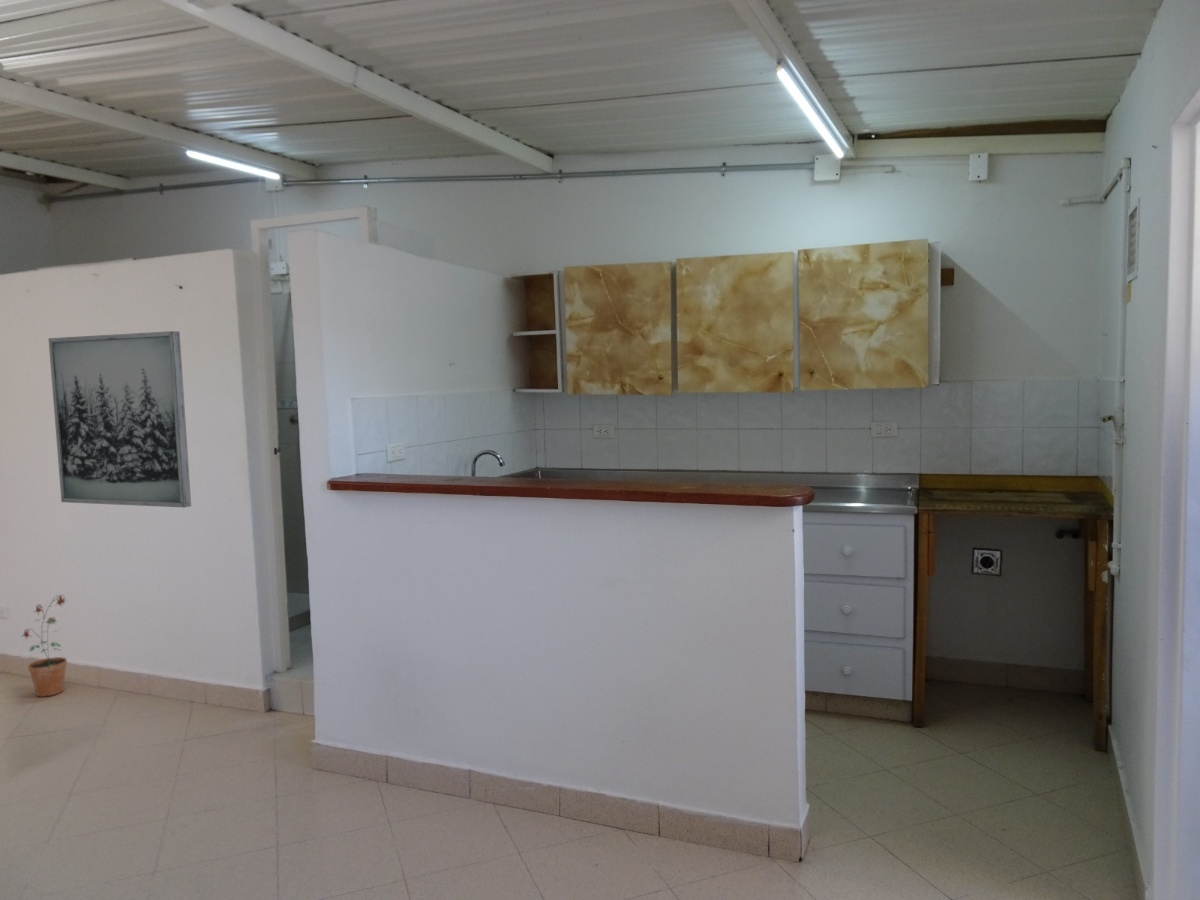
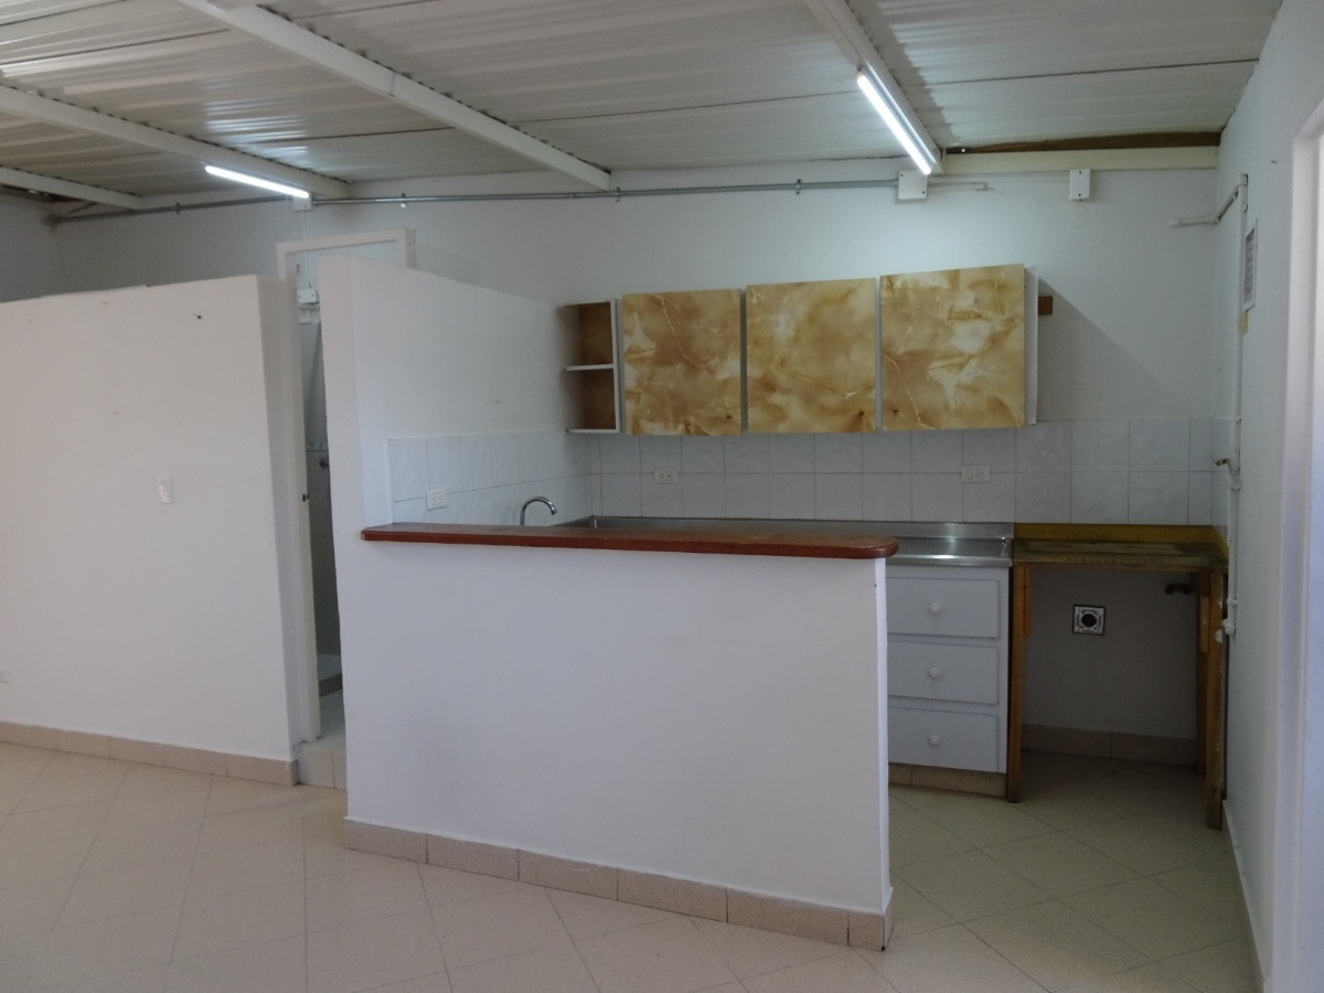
- wall art [48,330,192,508]
- potted plant [21,594,69,698]
